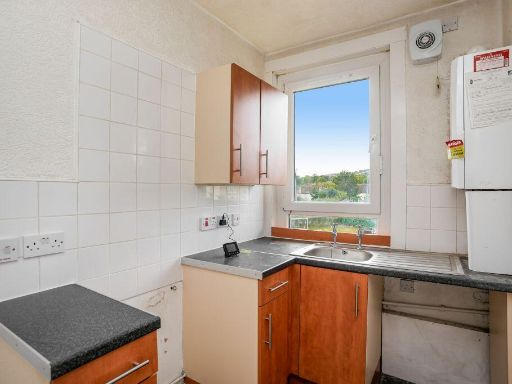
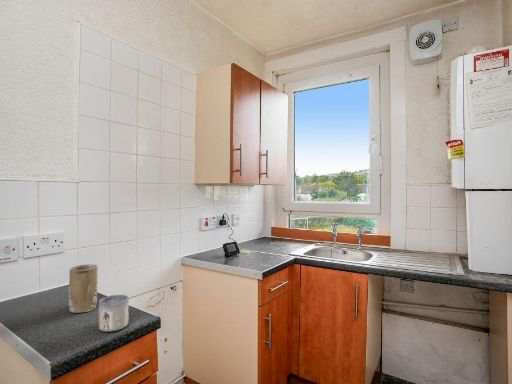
+ mug [67,263,99,313]
+ mug [98,294,130,333]
